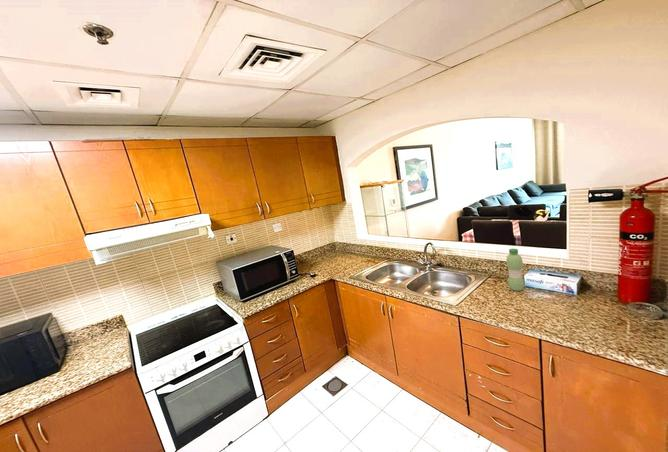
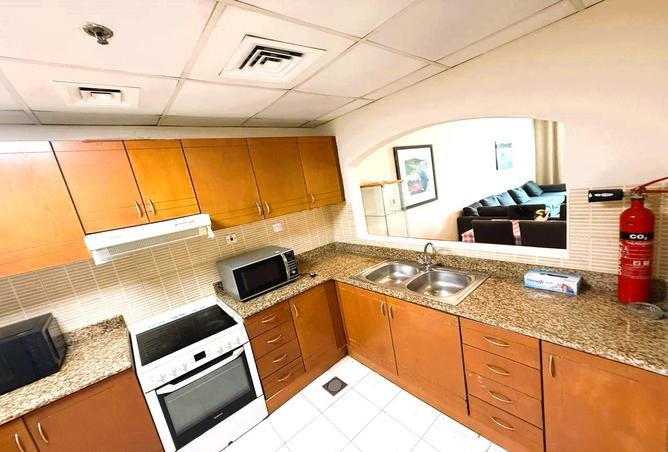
- water bottle [505,248,525,292]
